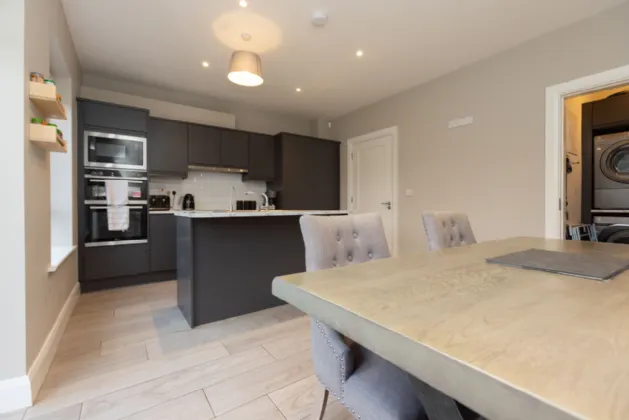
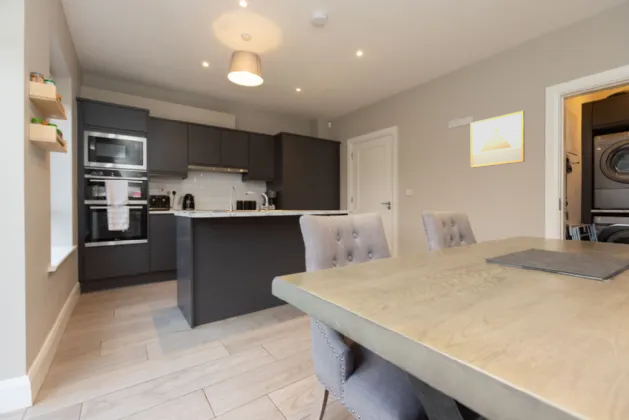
+ wall art [470,110,526,169]
